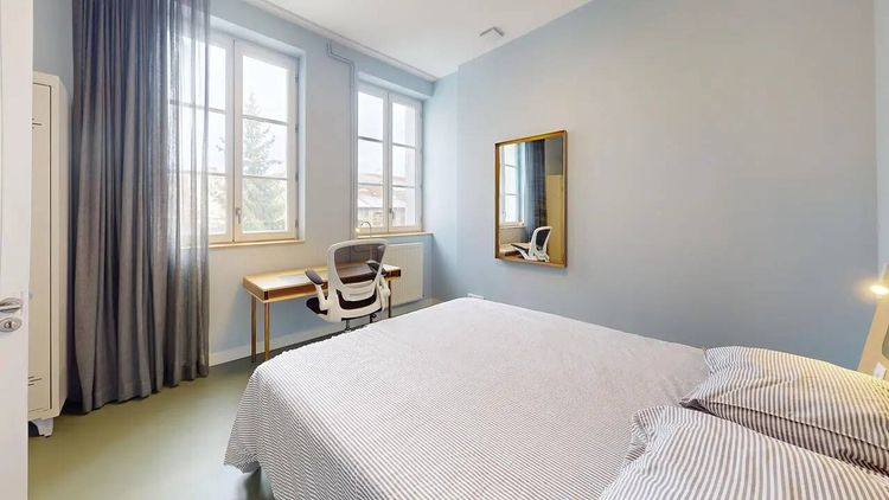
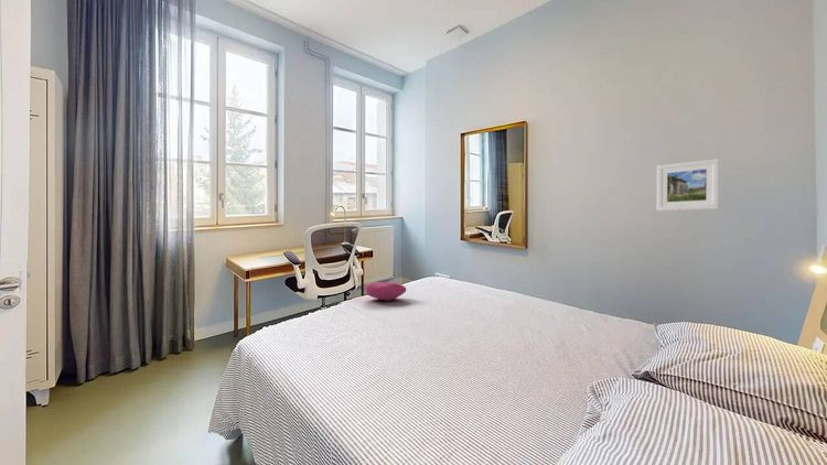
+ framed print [655,158,720,212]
+ cushion [364,281,407,302]
